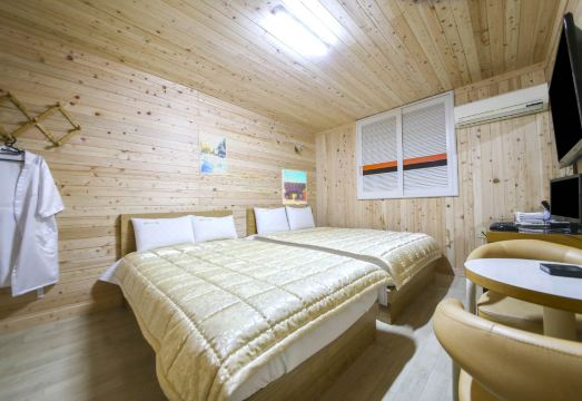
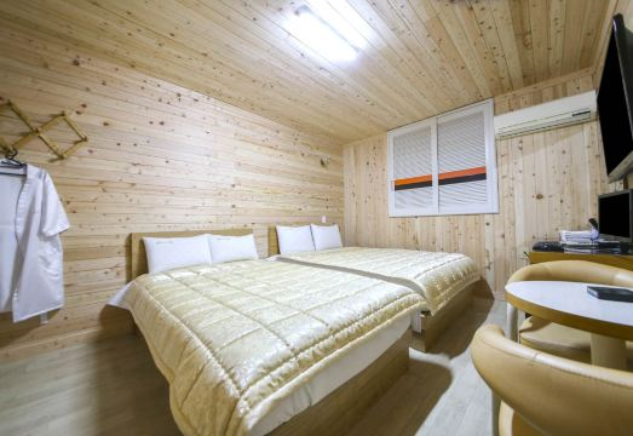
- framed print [280,168,308,205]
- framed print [198,131,228,176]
